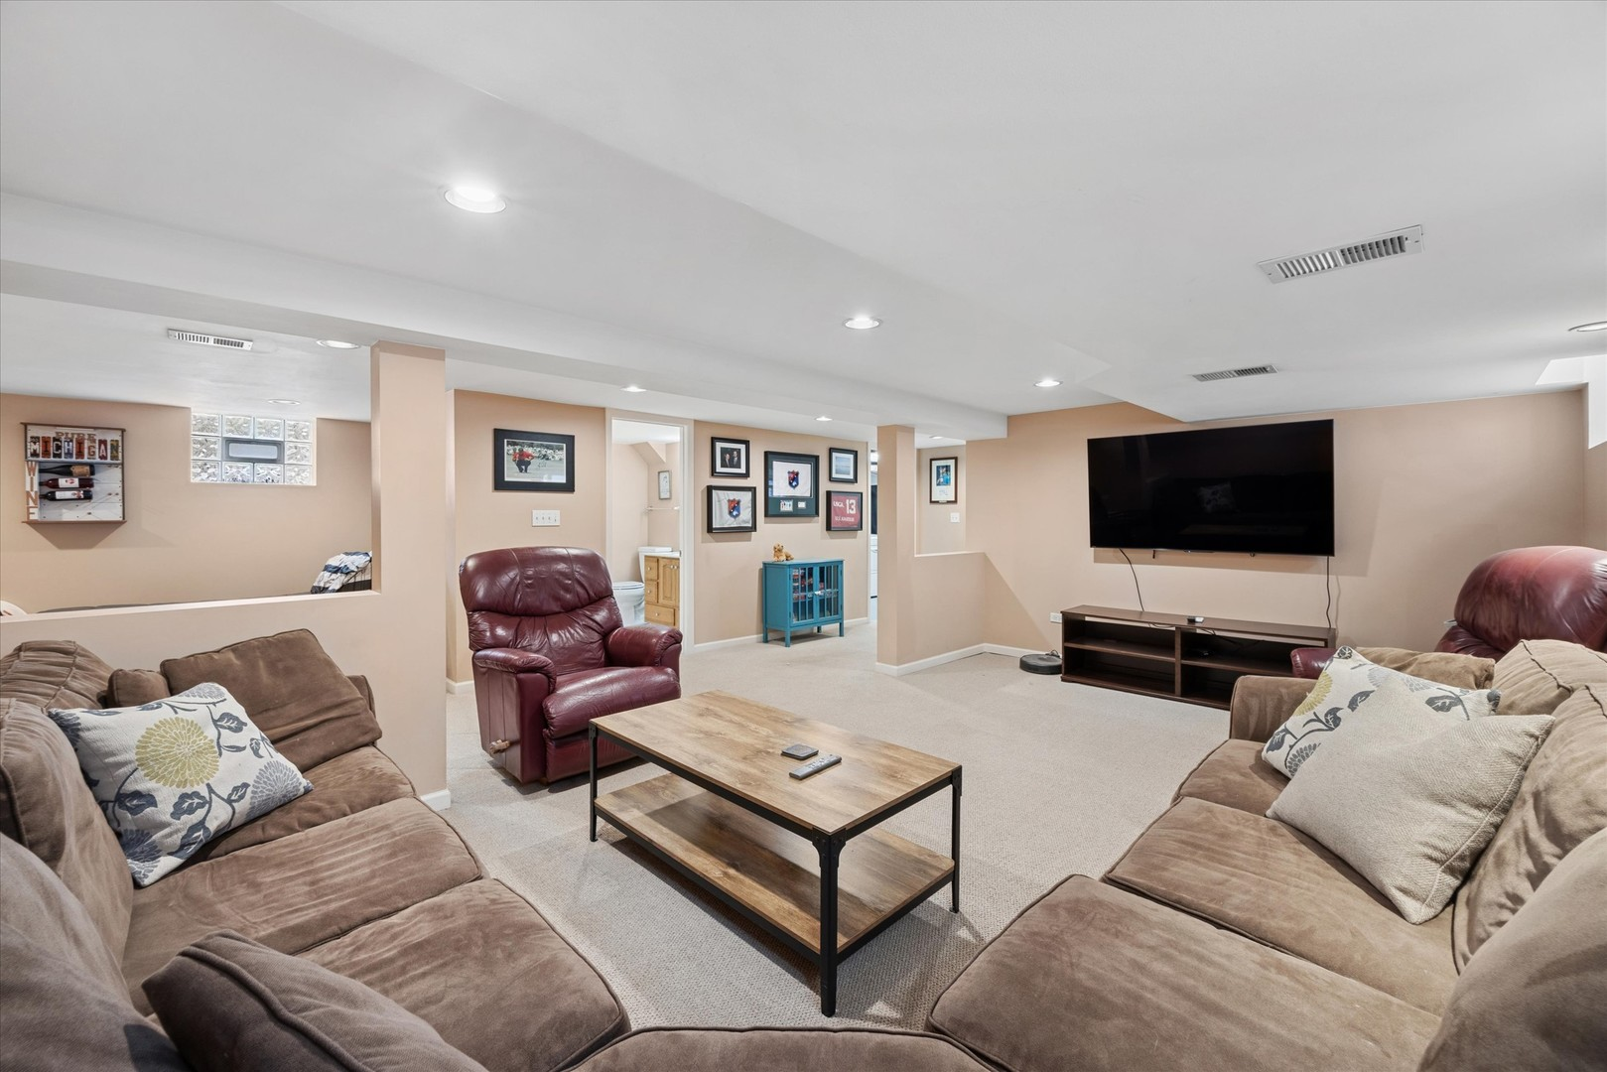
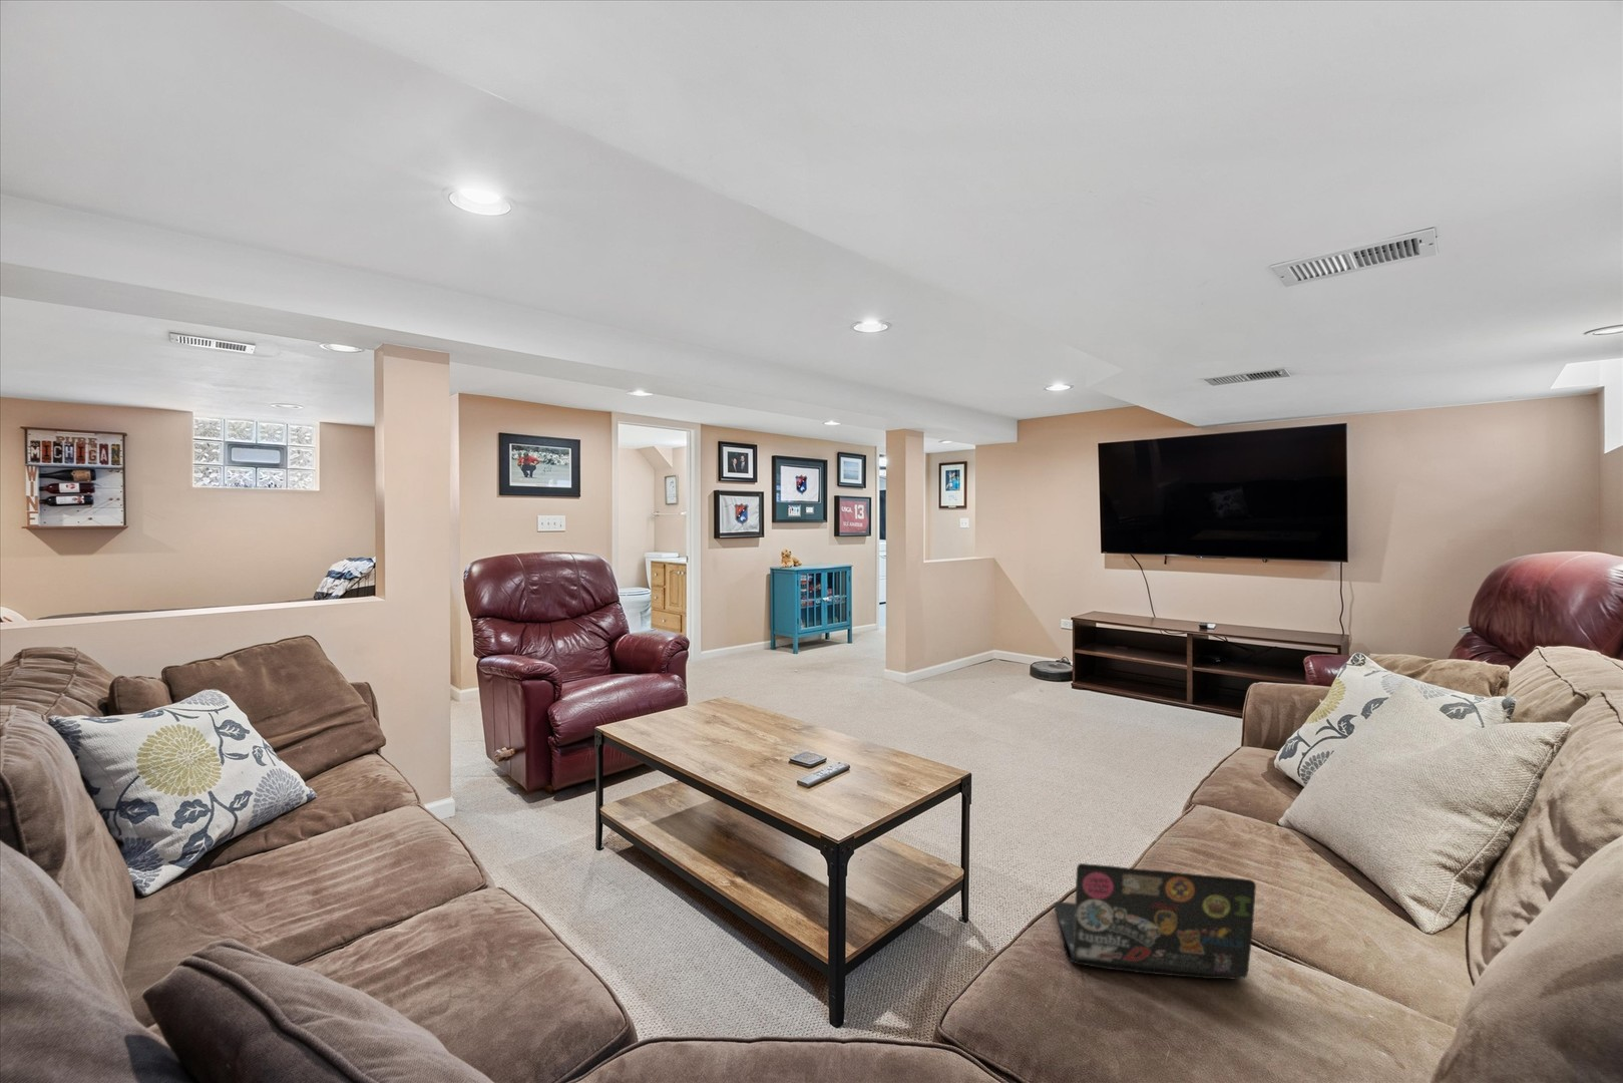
+ laptop [1054,862,1257,980]
